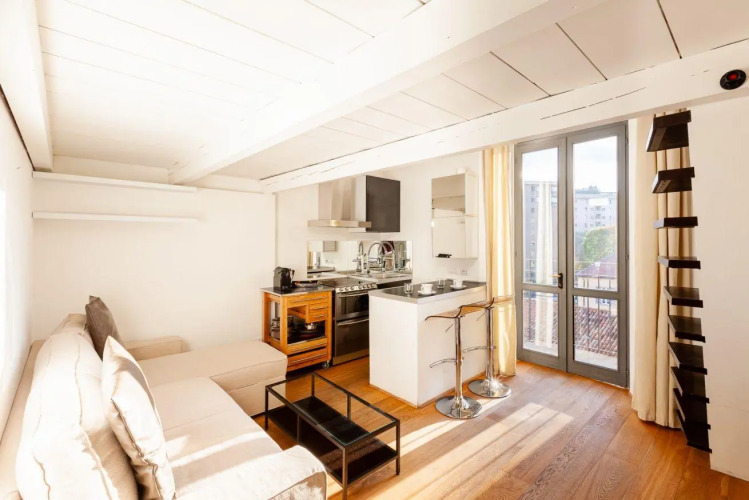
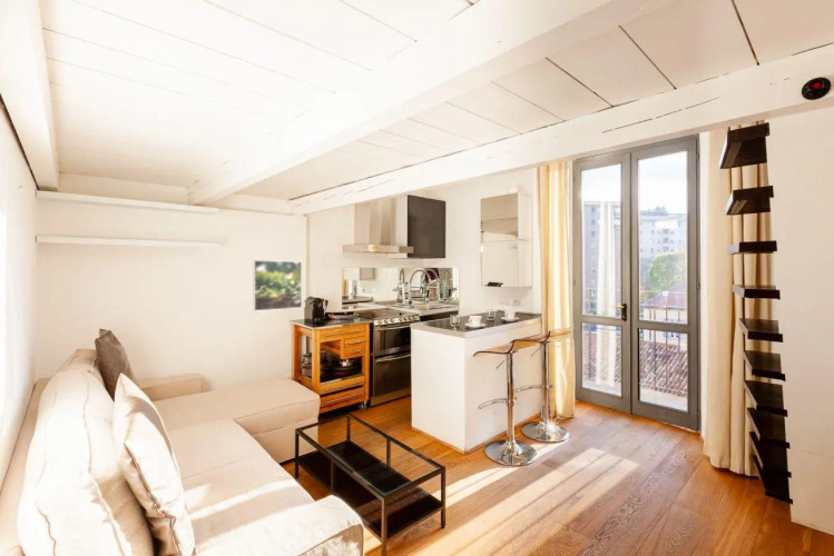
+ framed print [252,259,303,312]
